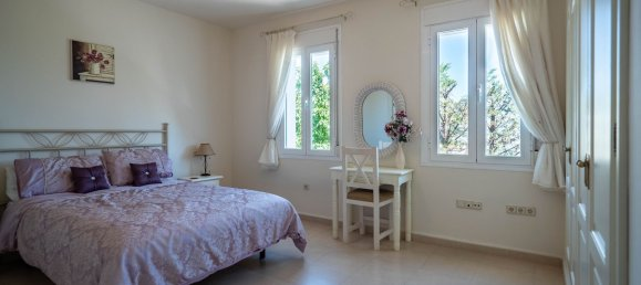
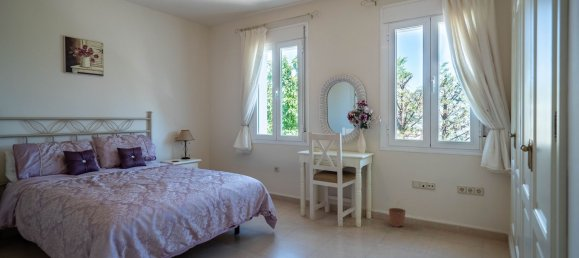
+ plant pot [388,201,406,228]
